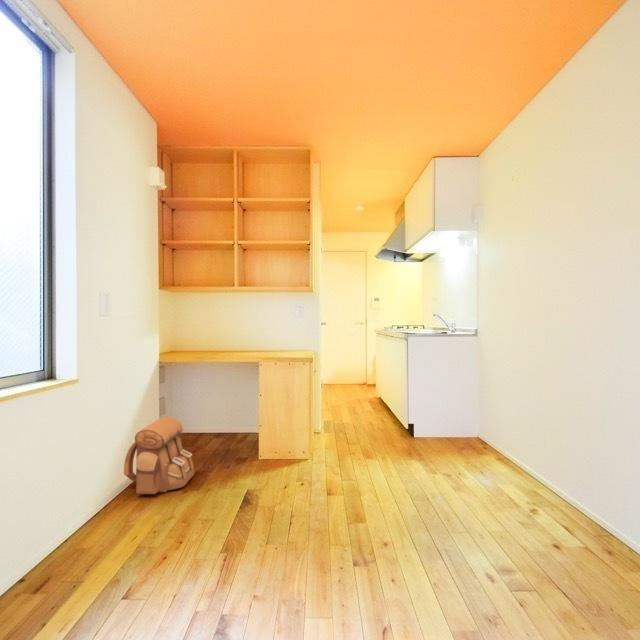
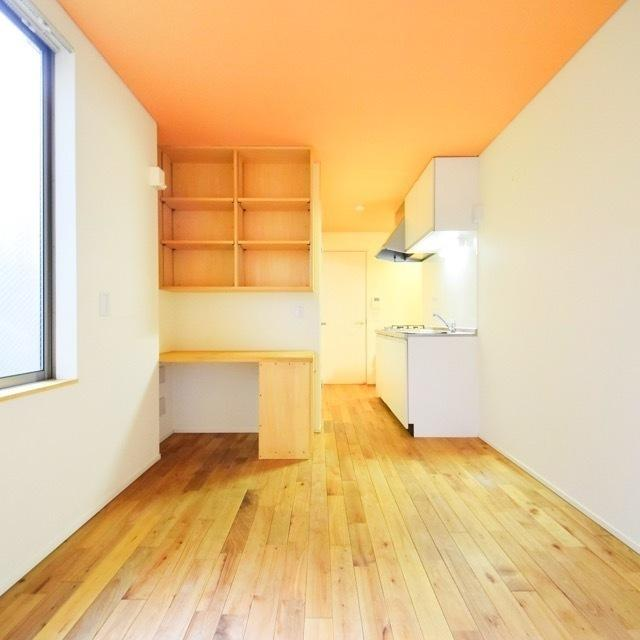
- backpack [123,416,195,495]
